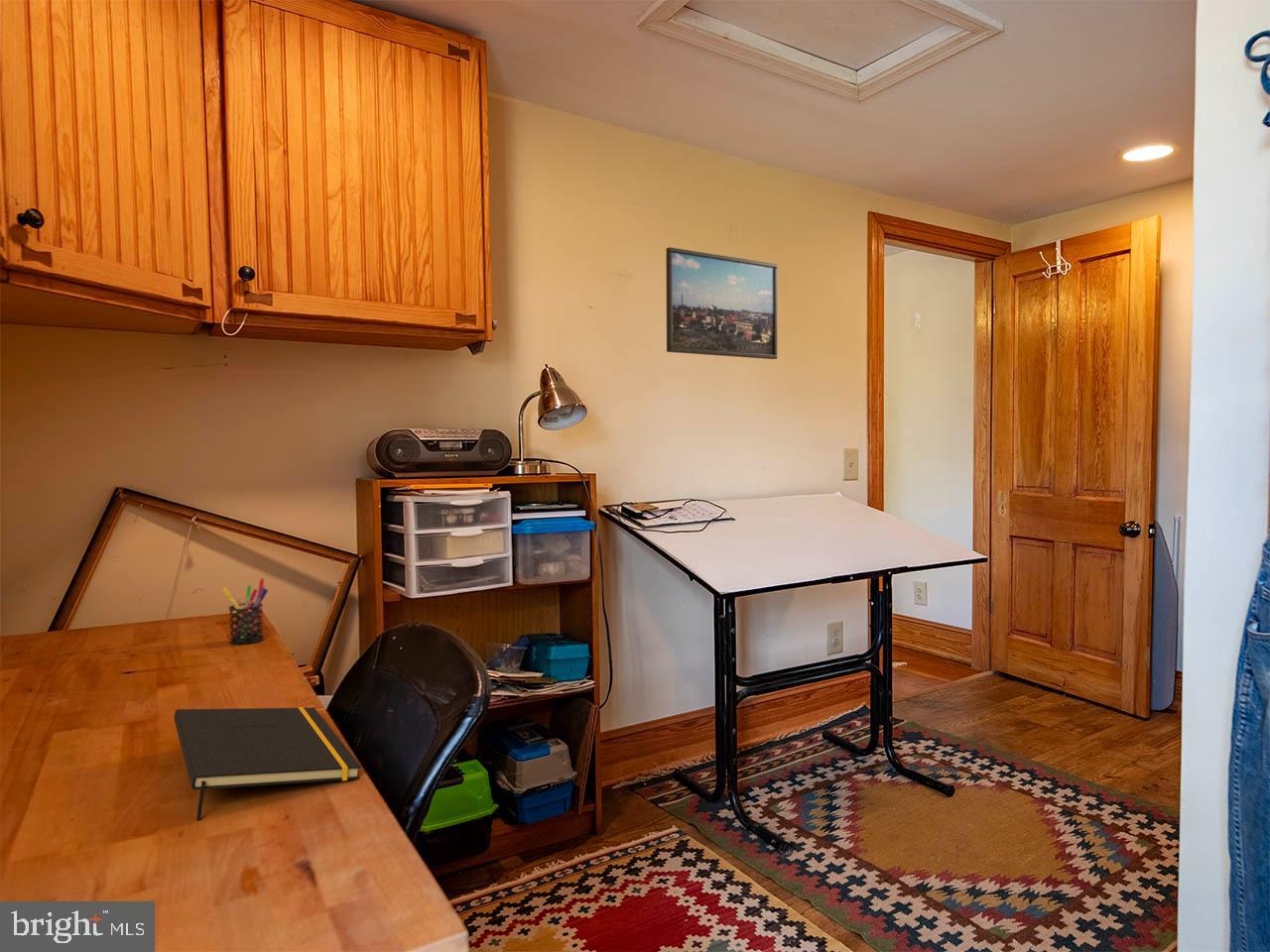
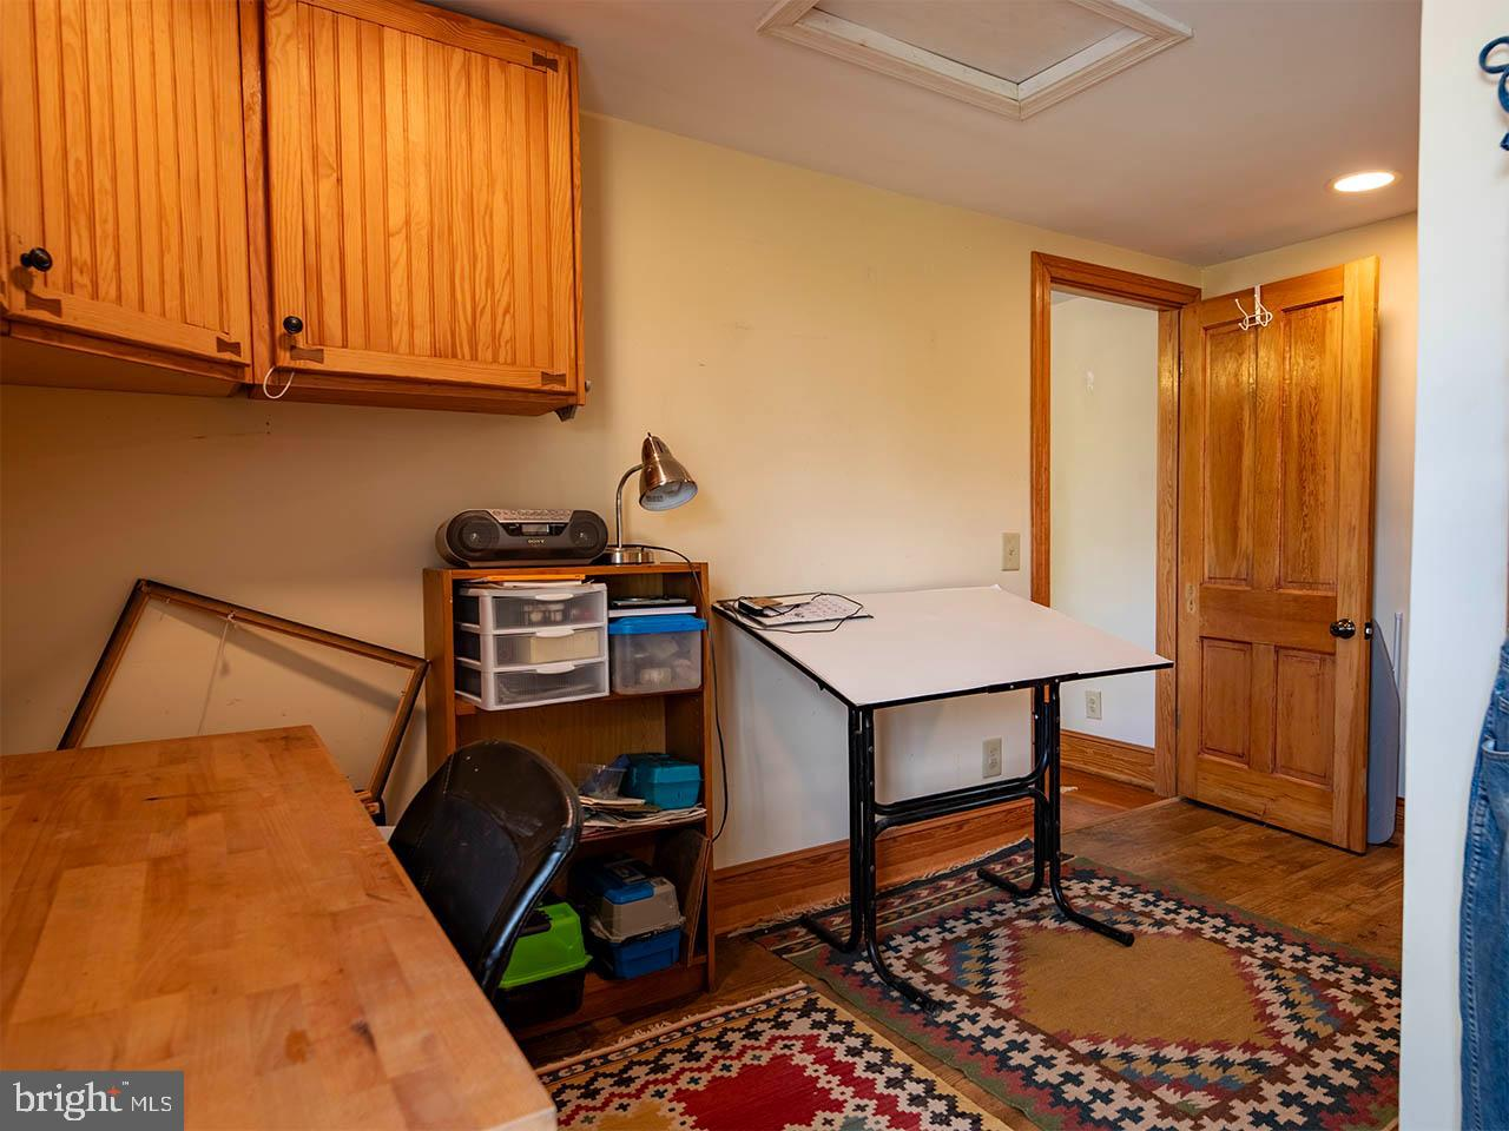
- pen holder [221,578,269,646]
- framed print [665,246,779,360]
- notepad [173,706,362,822]
